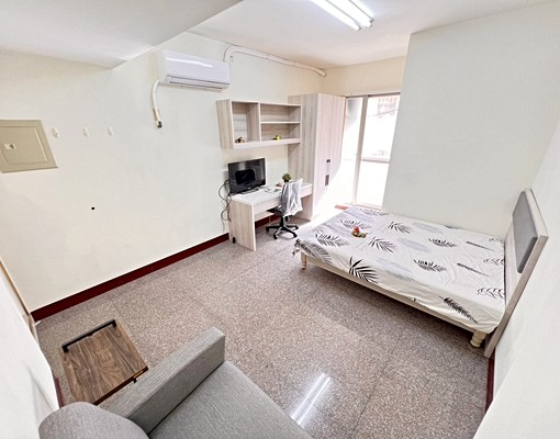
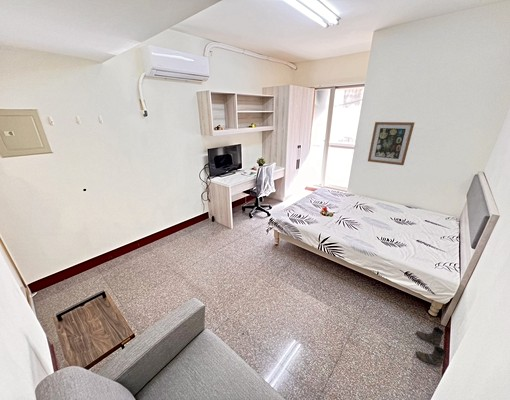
+ wall art [367,121,415,166]
+ boots [415,326,447,368]
